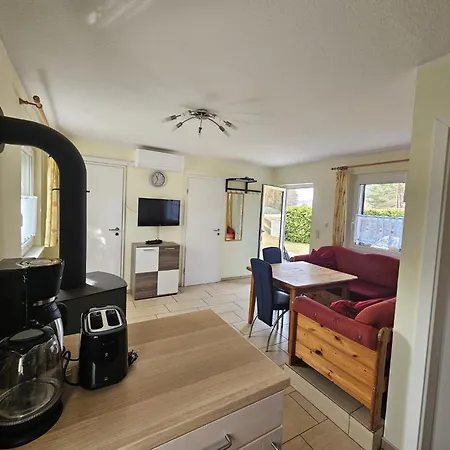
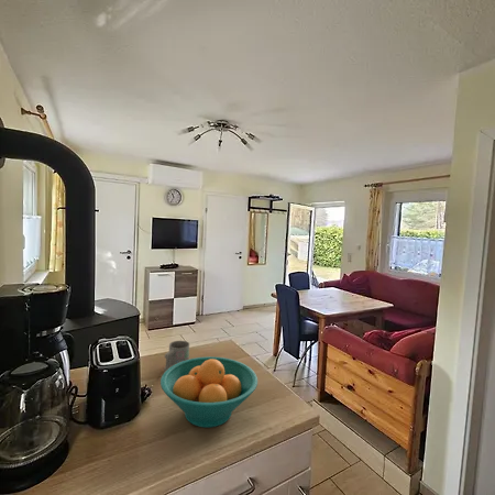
+ mug [163,340,190,373]
+ fruit bowl [160,355,258,429]
